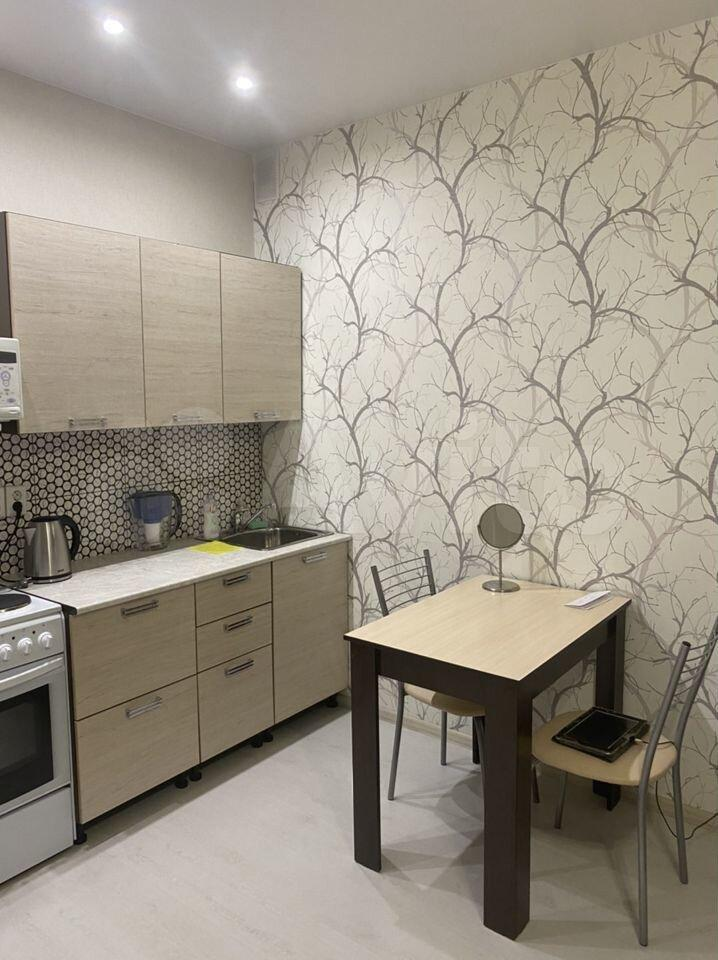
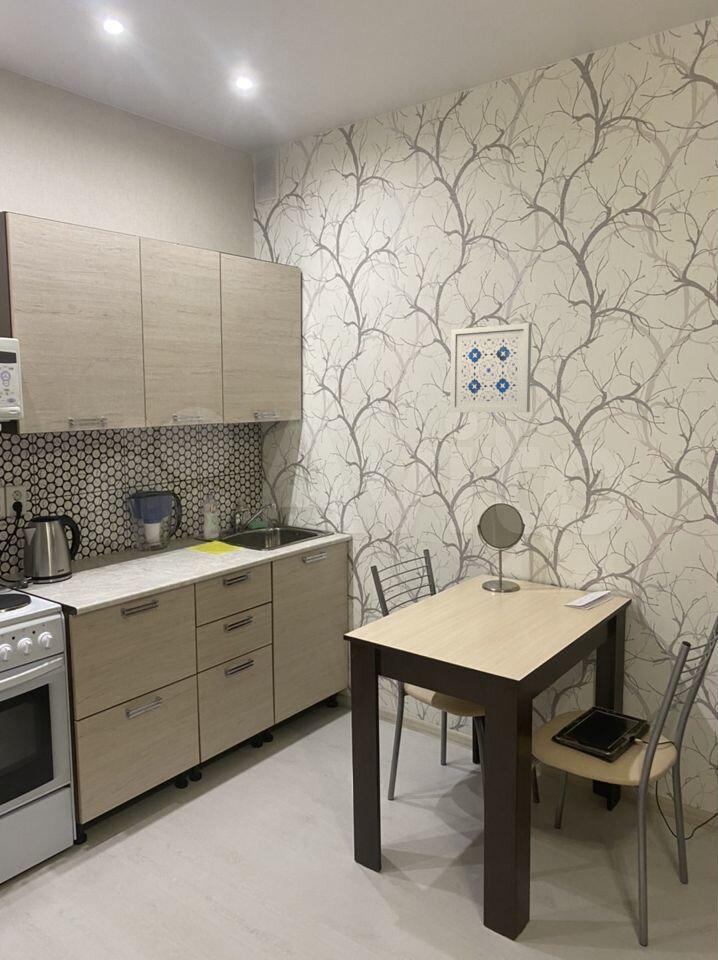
+ wall art [449,322,533,413]
